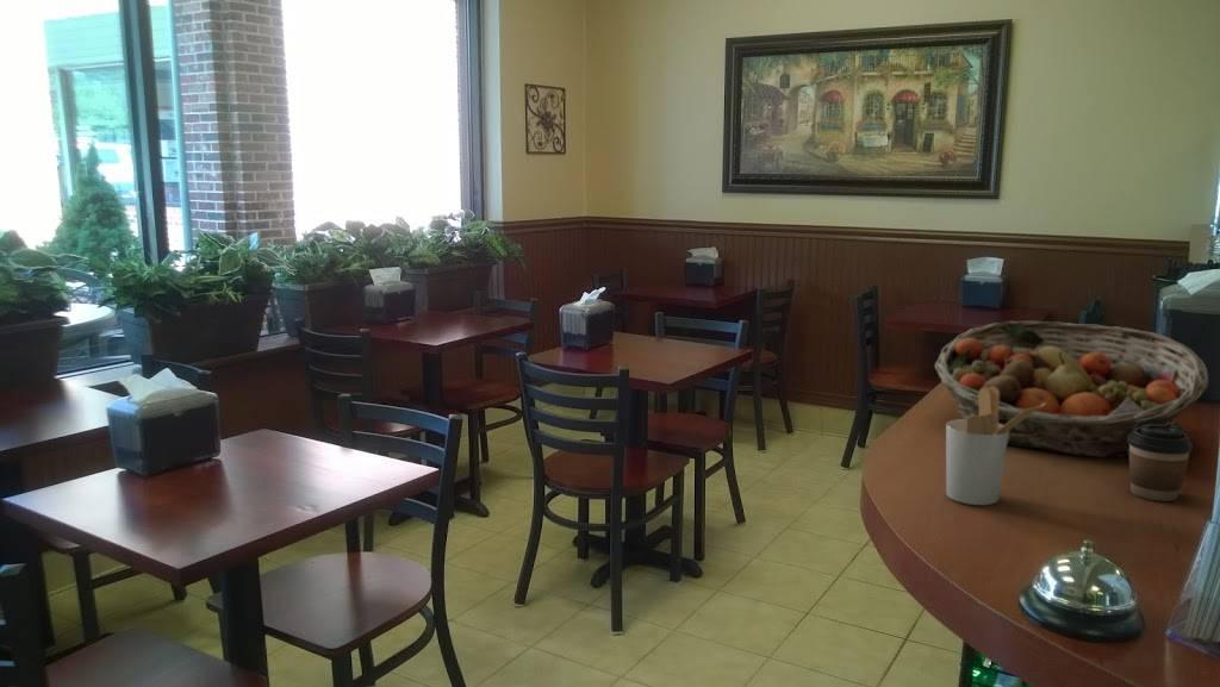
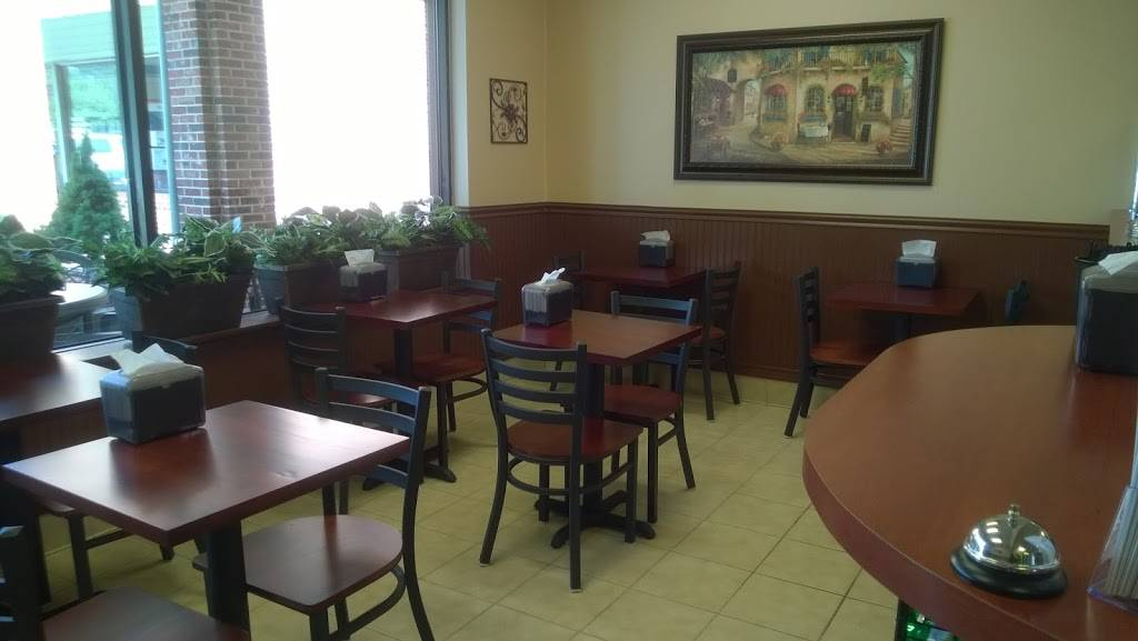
- fruit basket [934,320,1209,458]
- coffee cup [1128,421,1194,502]
- utensil holder [945,386,1046,506]
